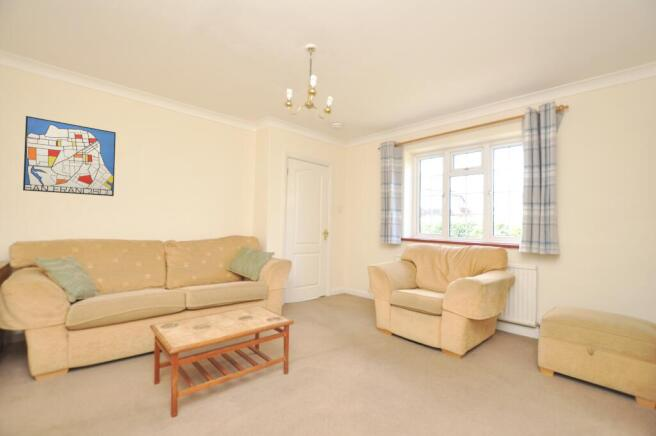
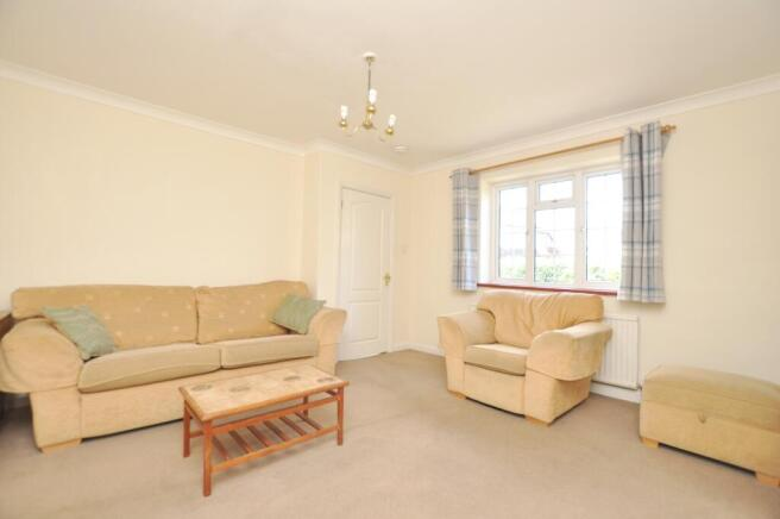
- wall art [22,115,117,197]
